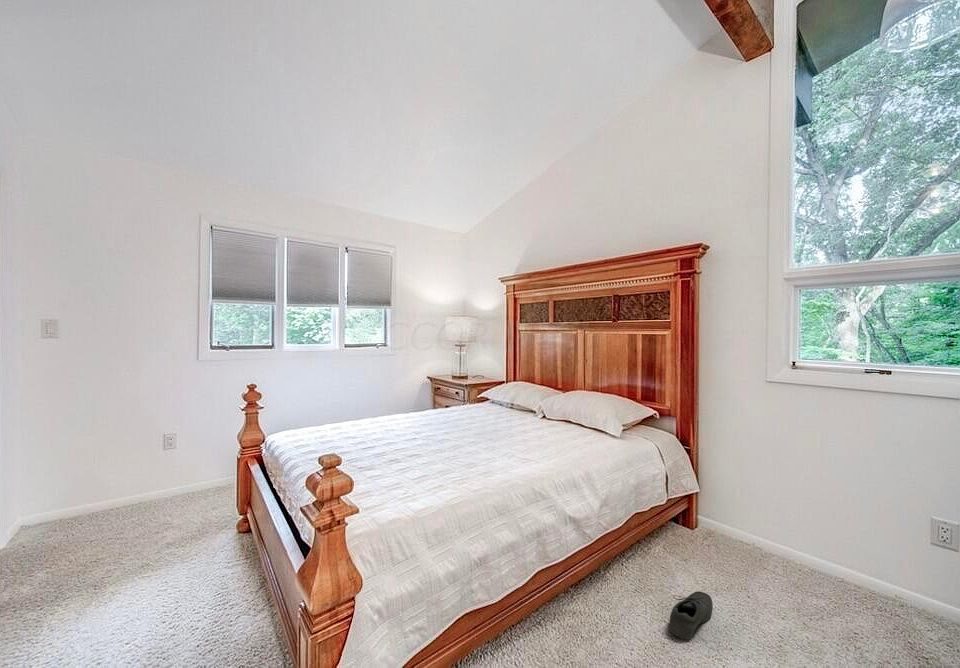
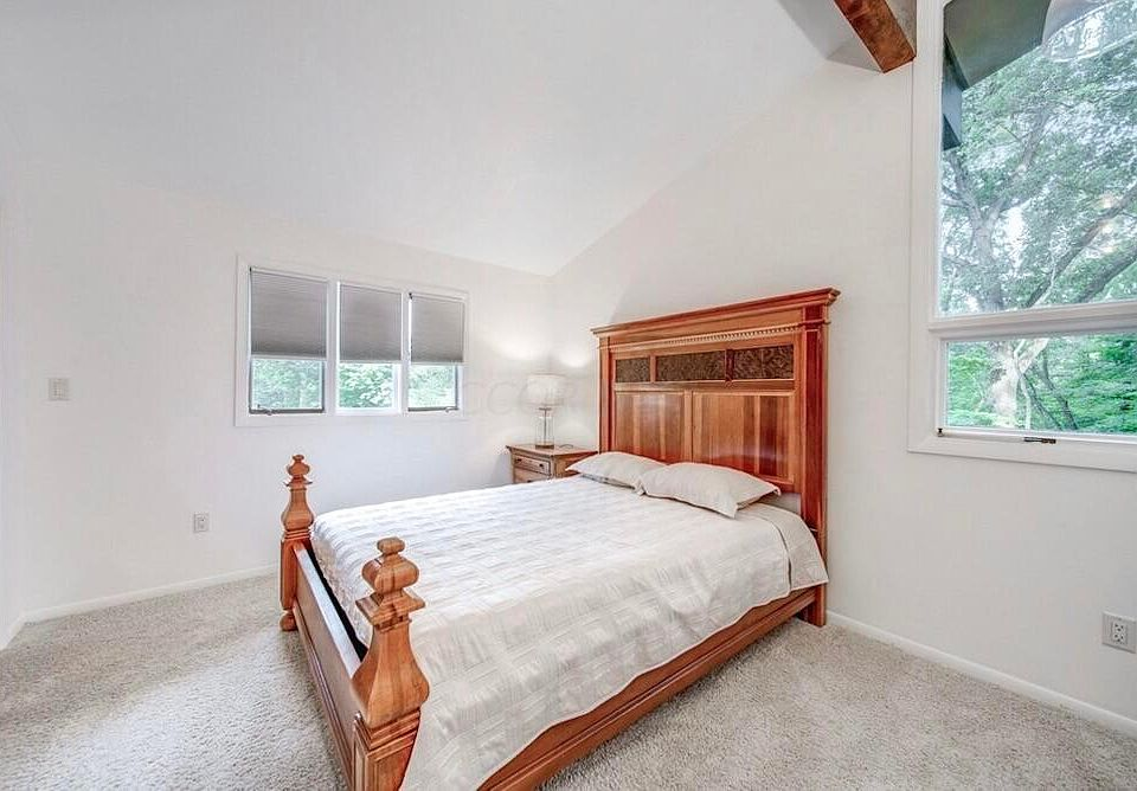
- shoe [668,590,714,641]
